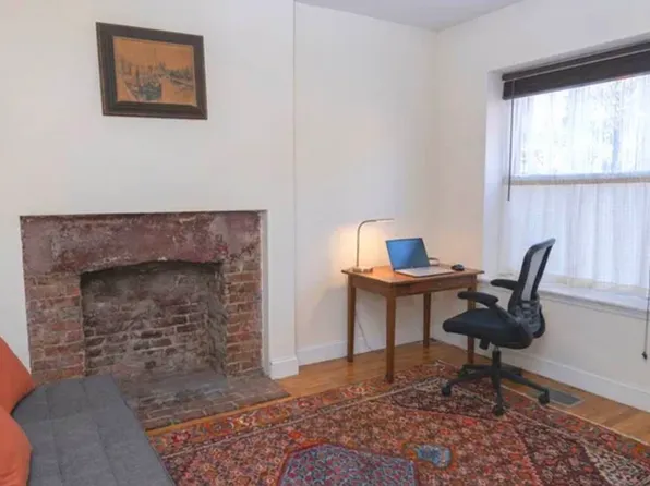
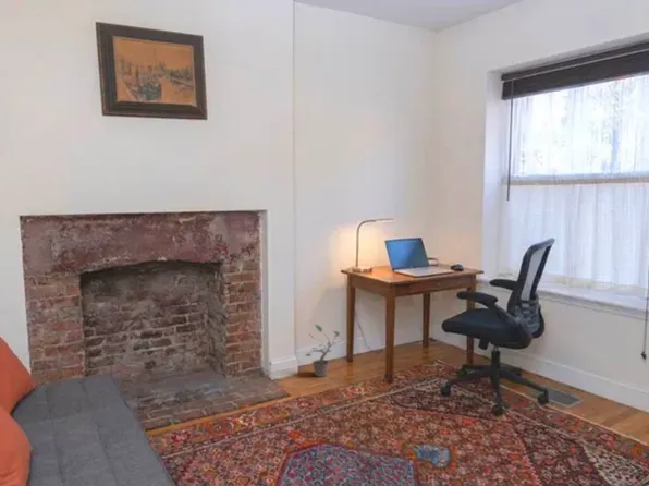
+ potted plant [305,324,343,378]
